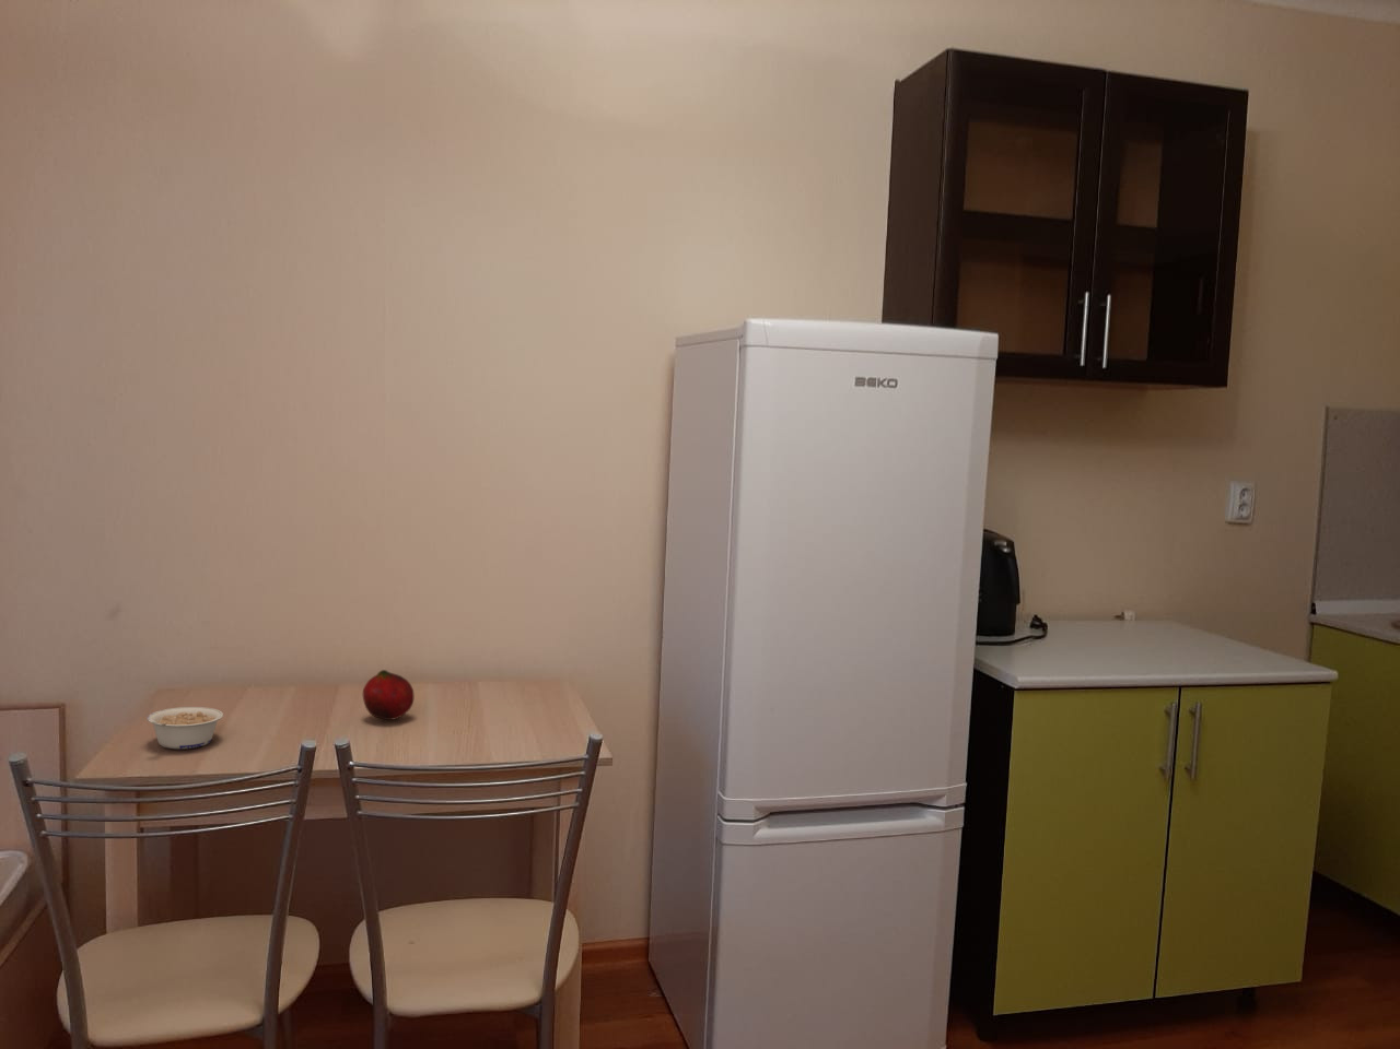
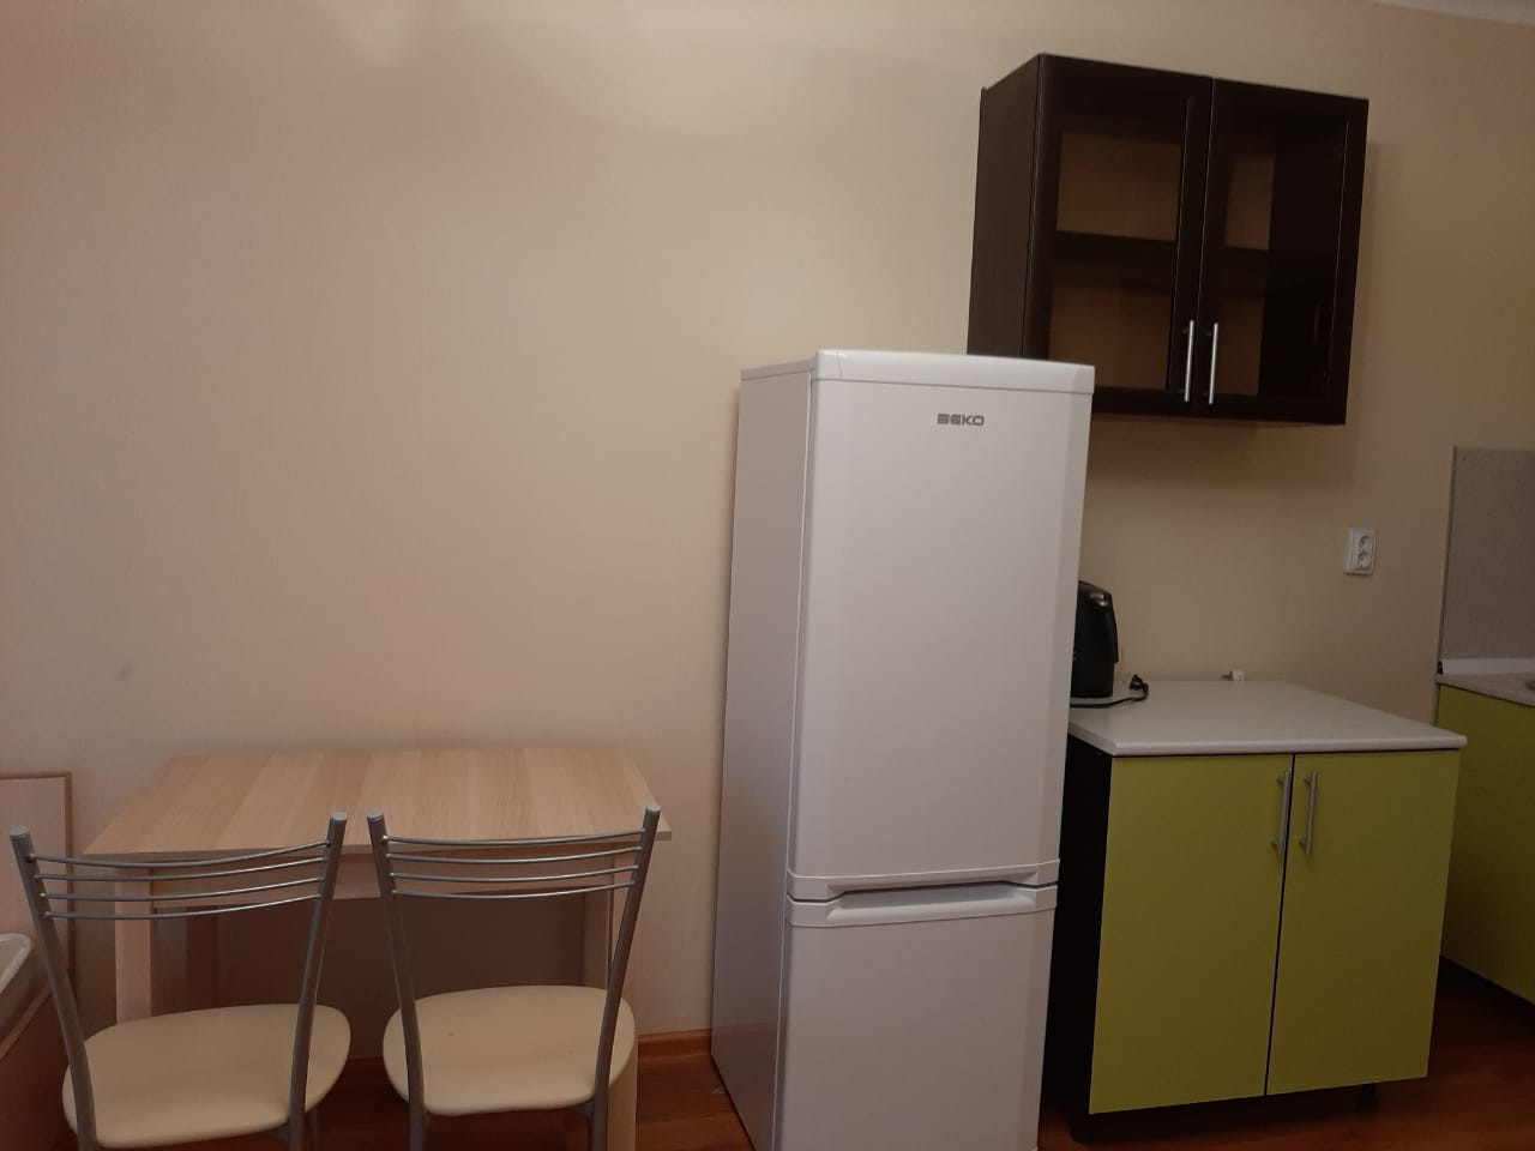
- fruit [362,669,416,721]
- legume [147,706,224,749]
